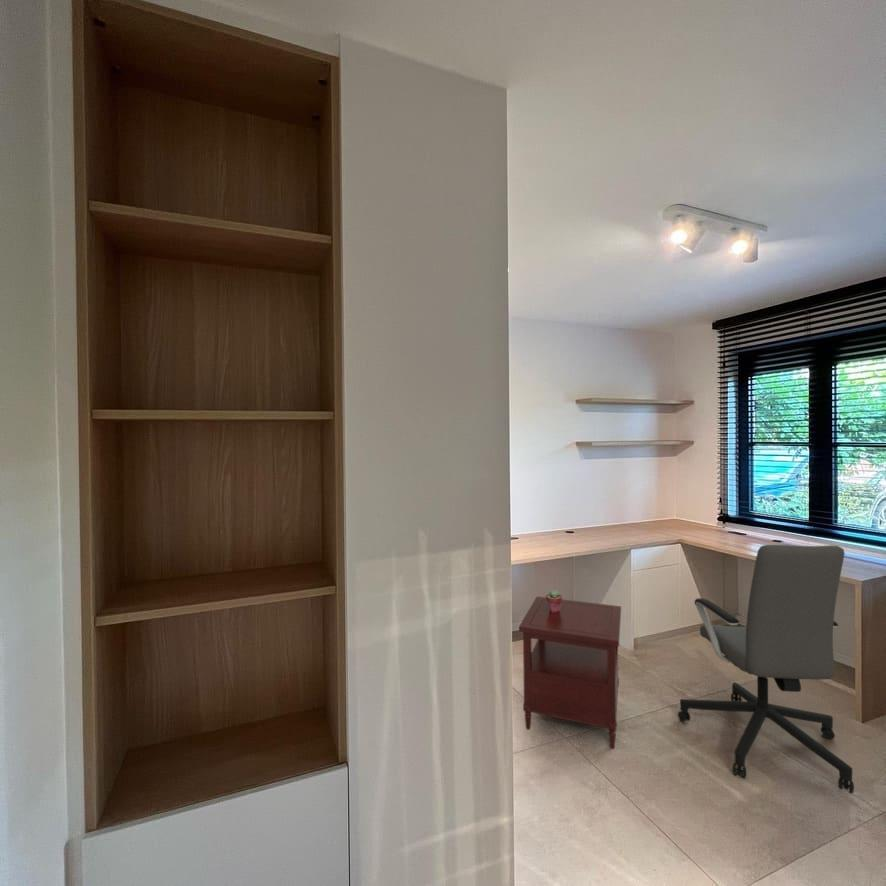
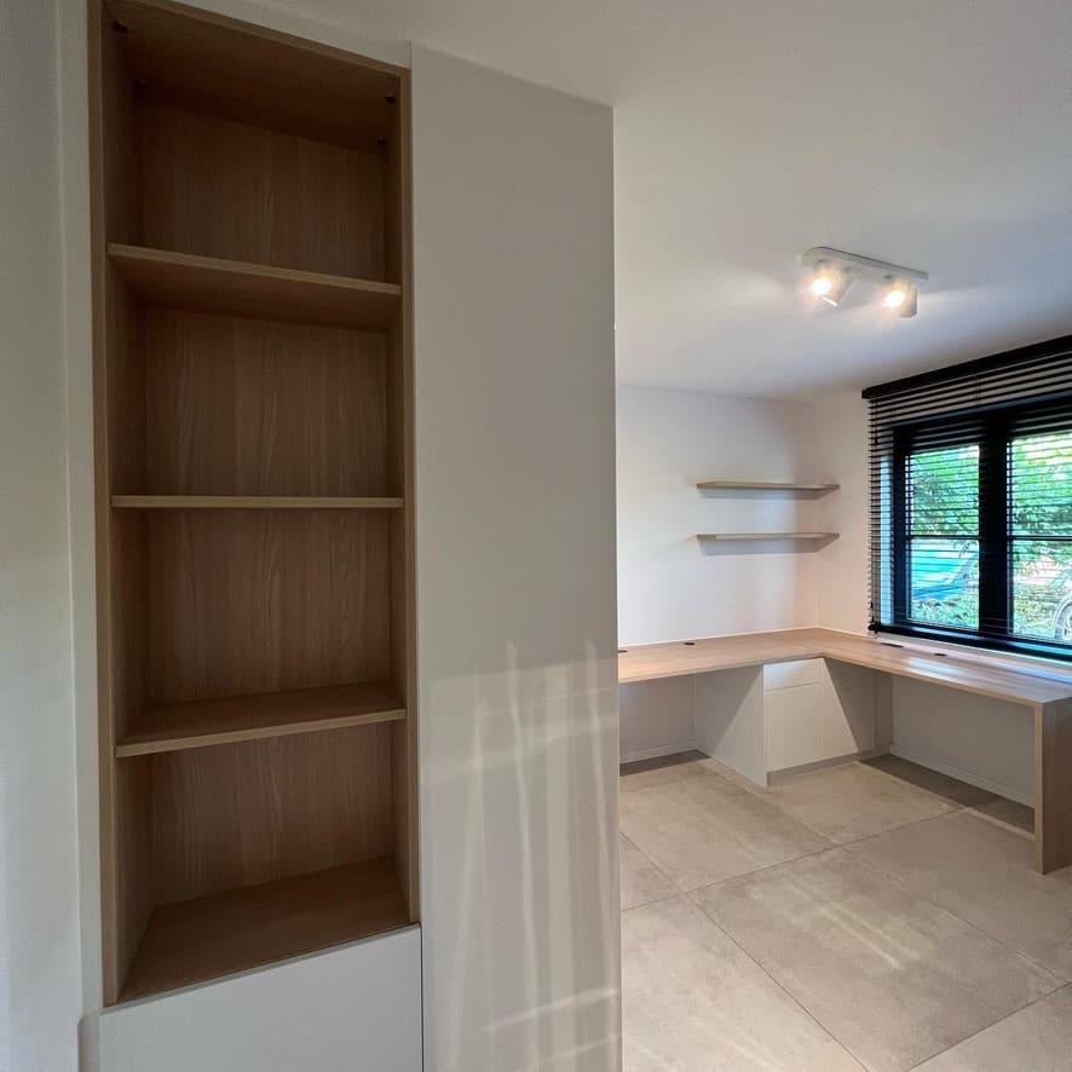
- side table [518,595,622,750]
- potted succulent [545,589,563,612]
- office chair [677,544,855,794]
